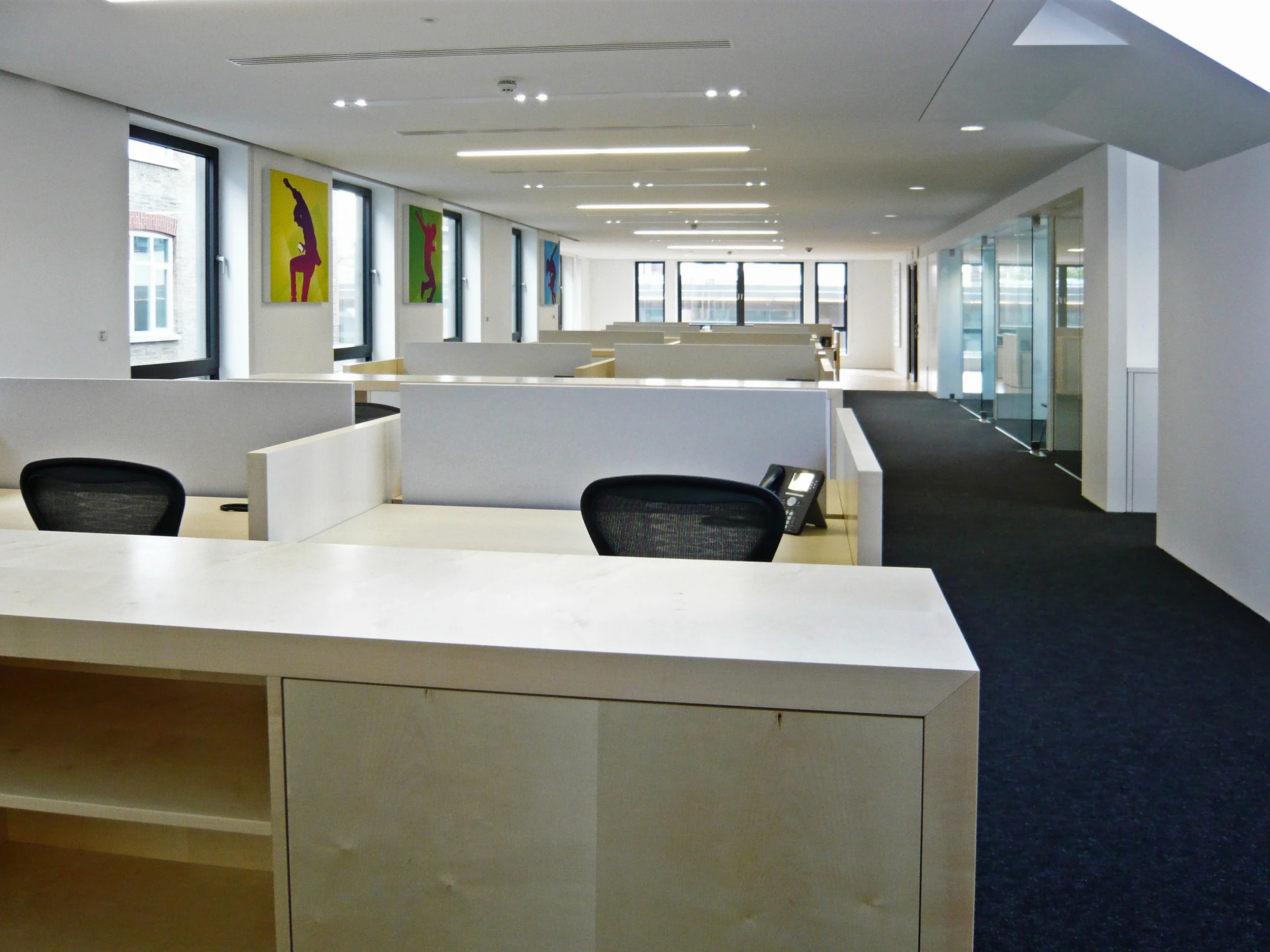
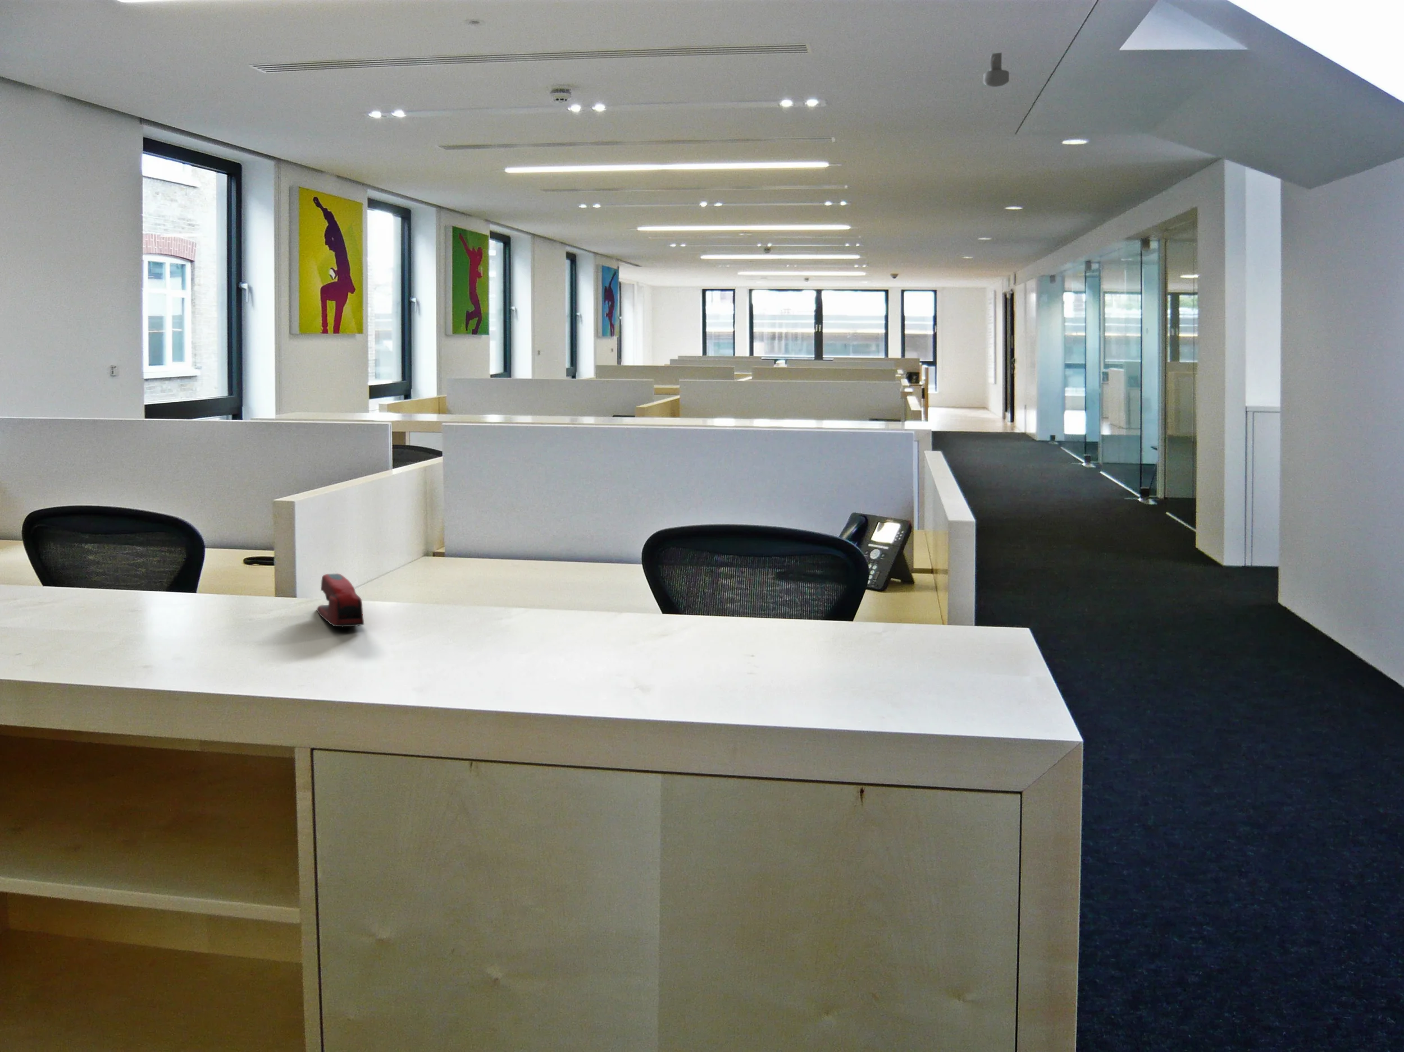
+ stapler [316,572,365,628]
+ security camera [983,52,1009,87]
